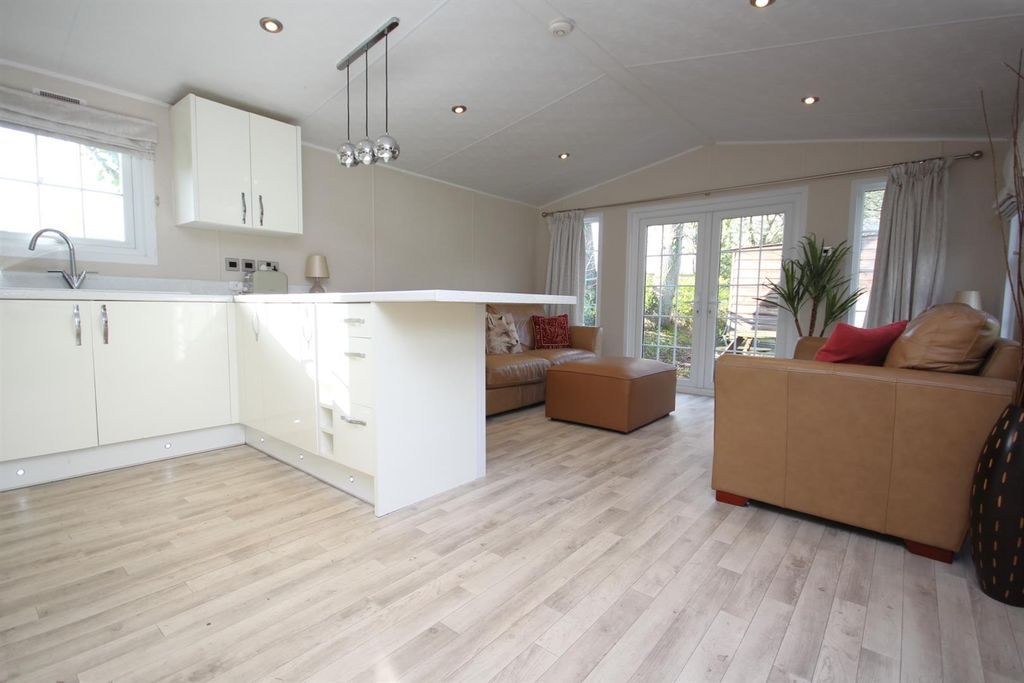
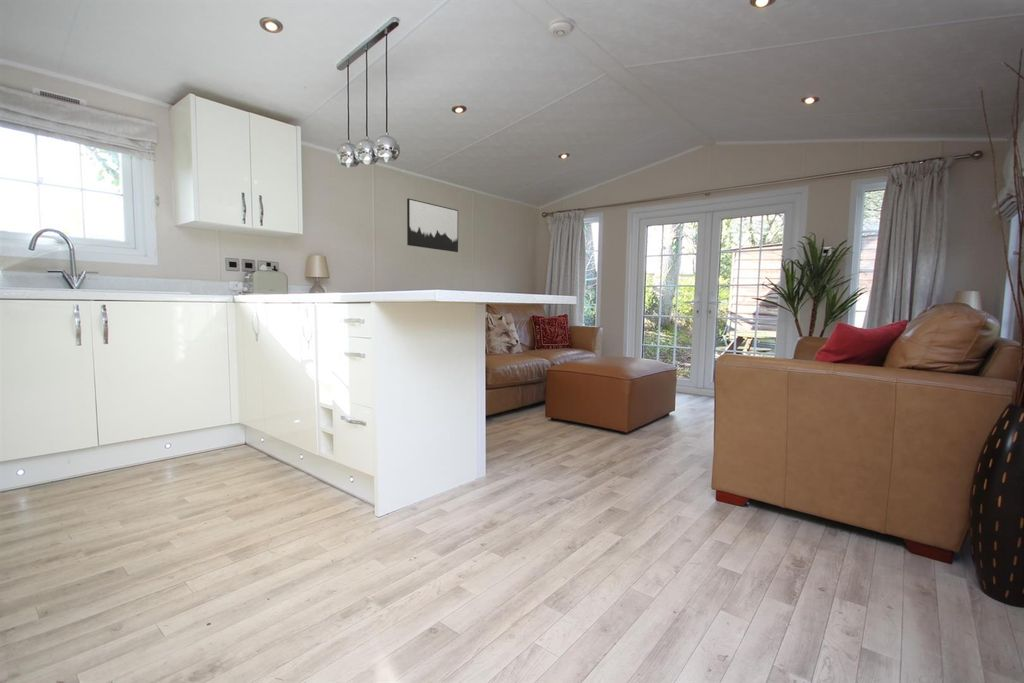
+ wall art [406,197,459,253]
